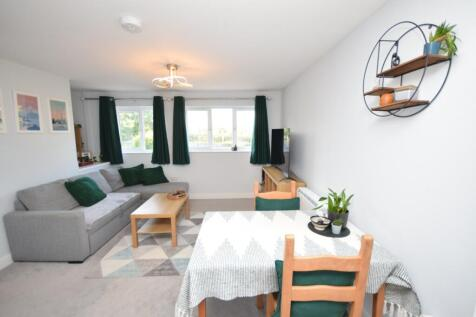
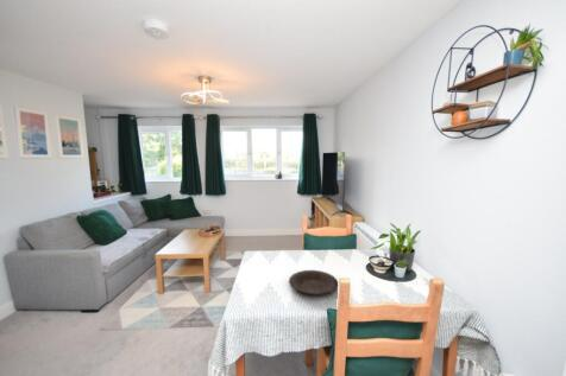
+ plate [288,269,339,297]
